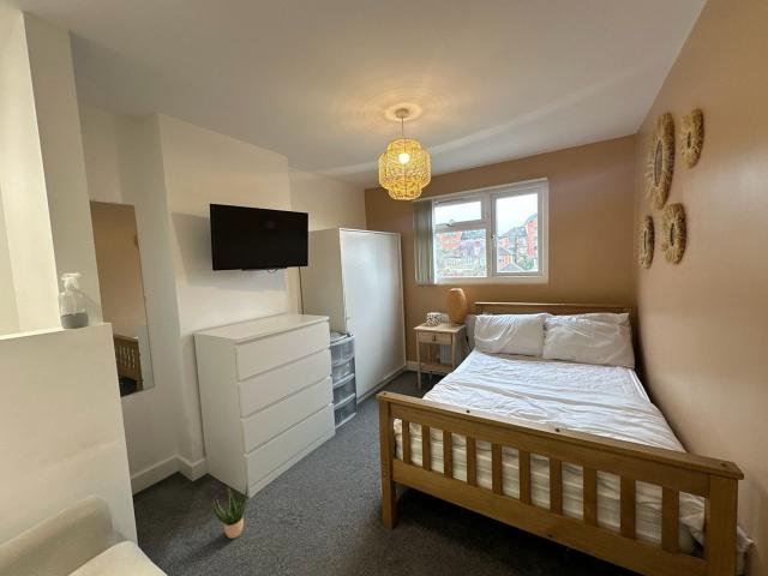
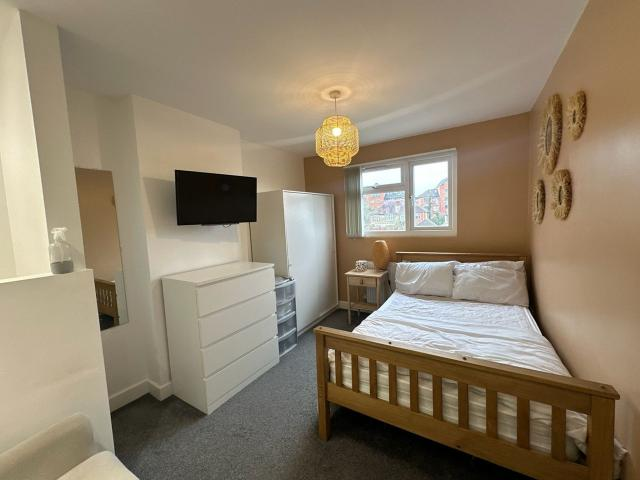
- potted plant [212,484,248,540]
